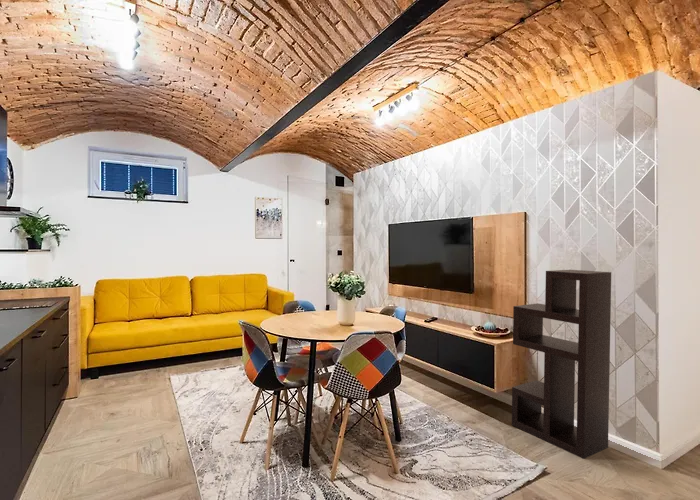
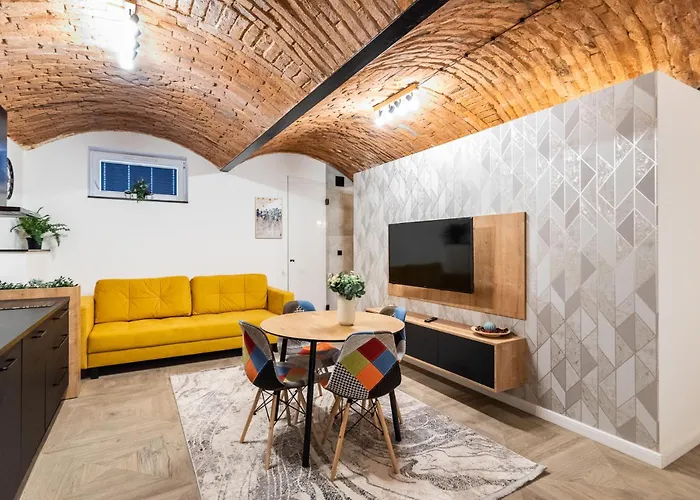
- shelving unit [511,269,612,460]
